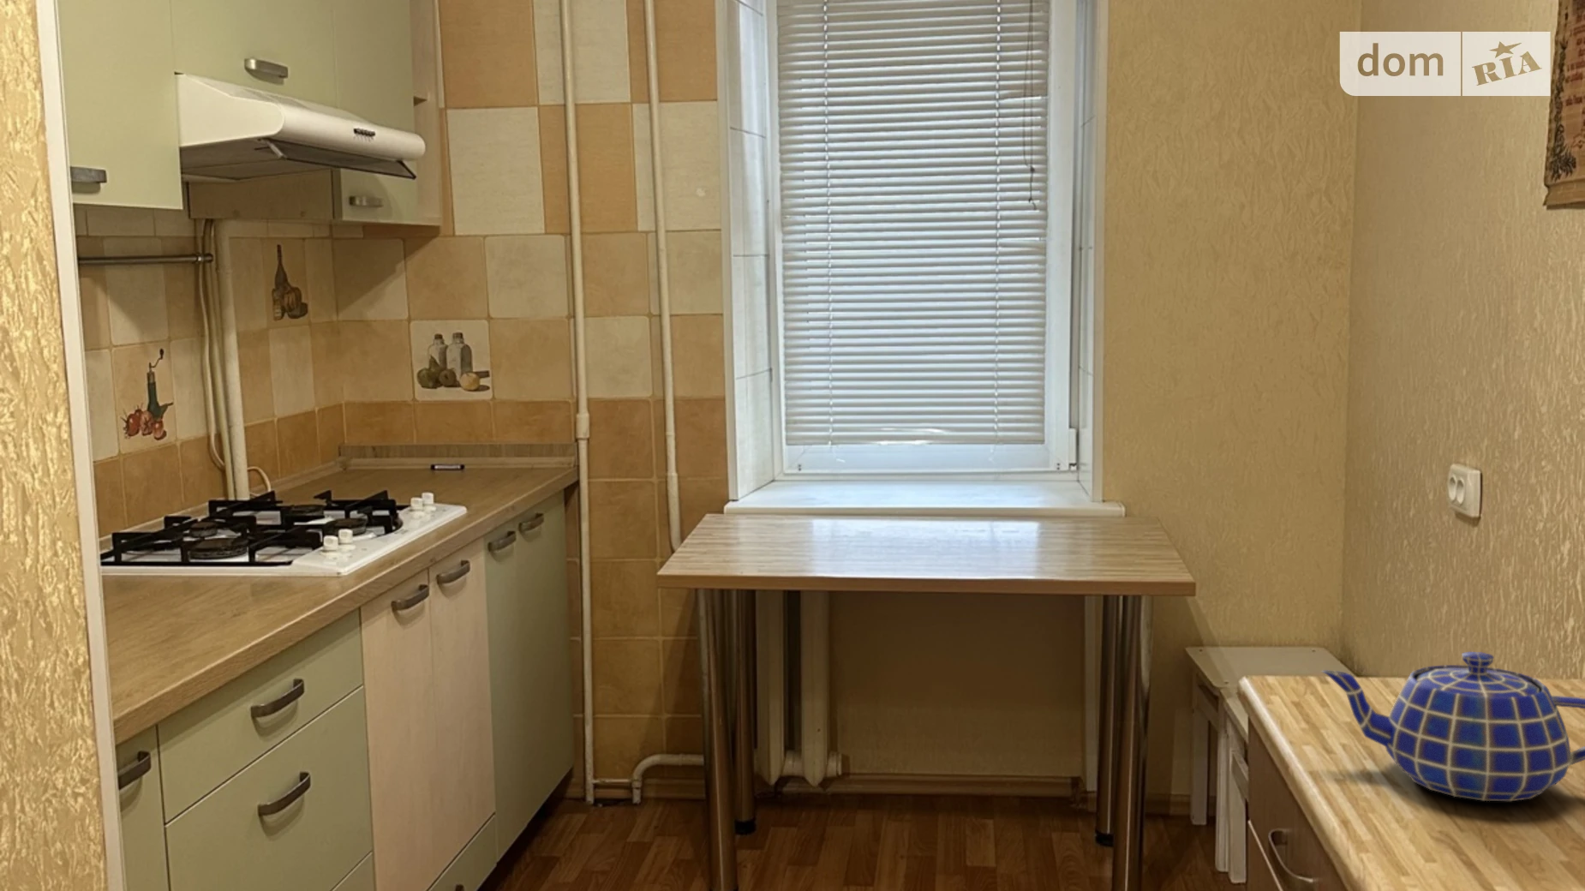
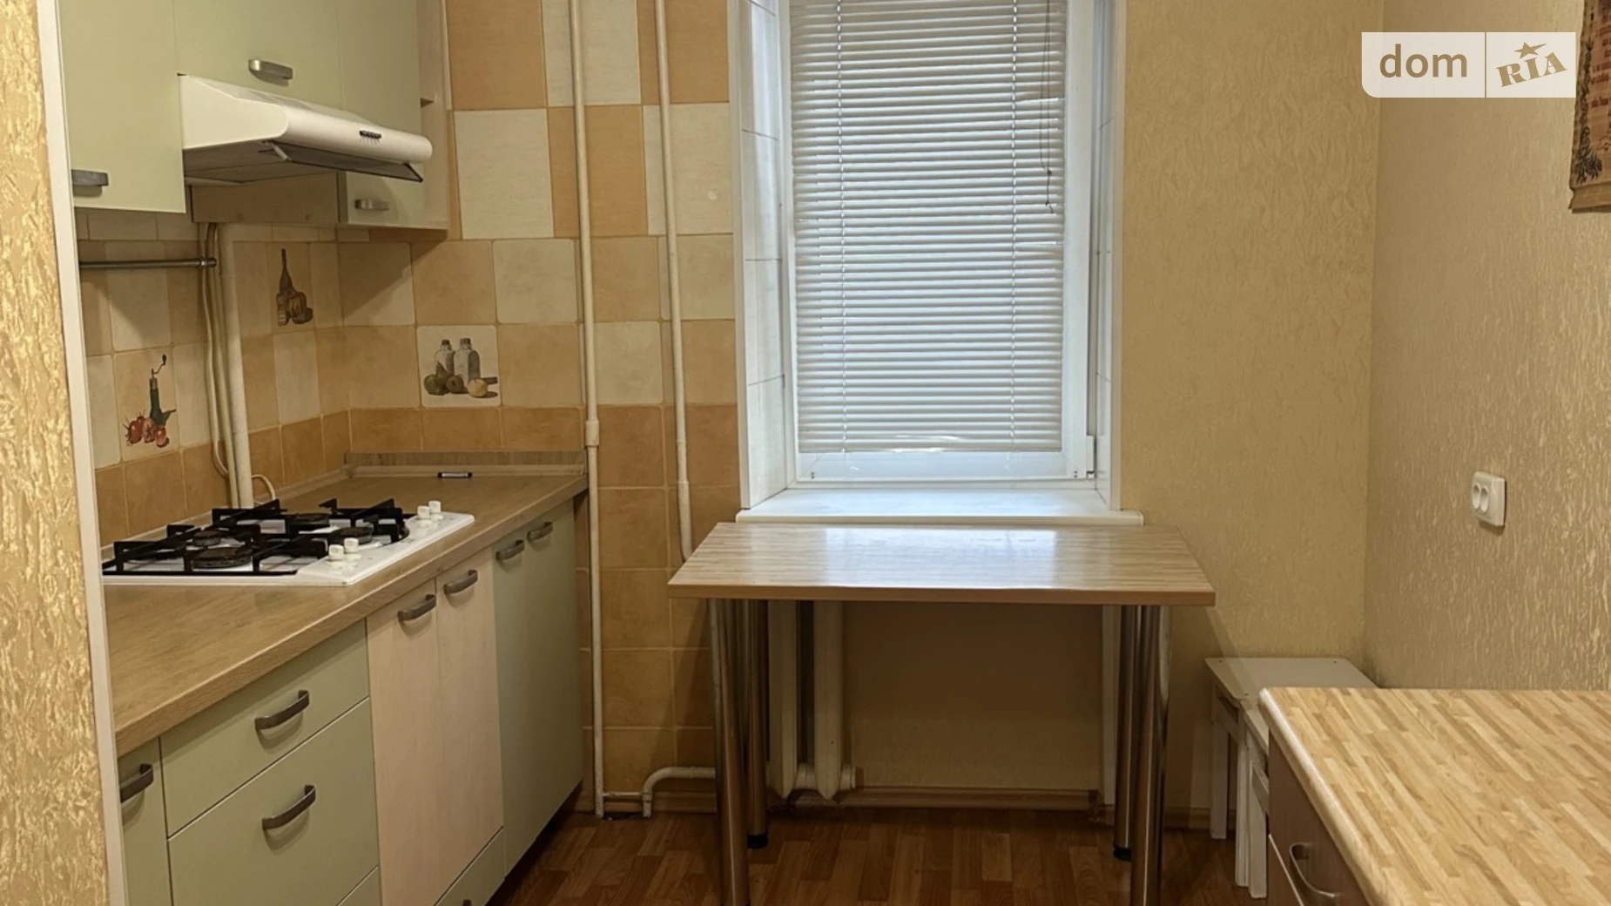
- teapot [1320,651,1585,802]
